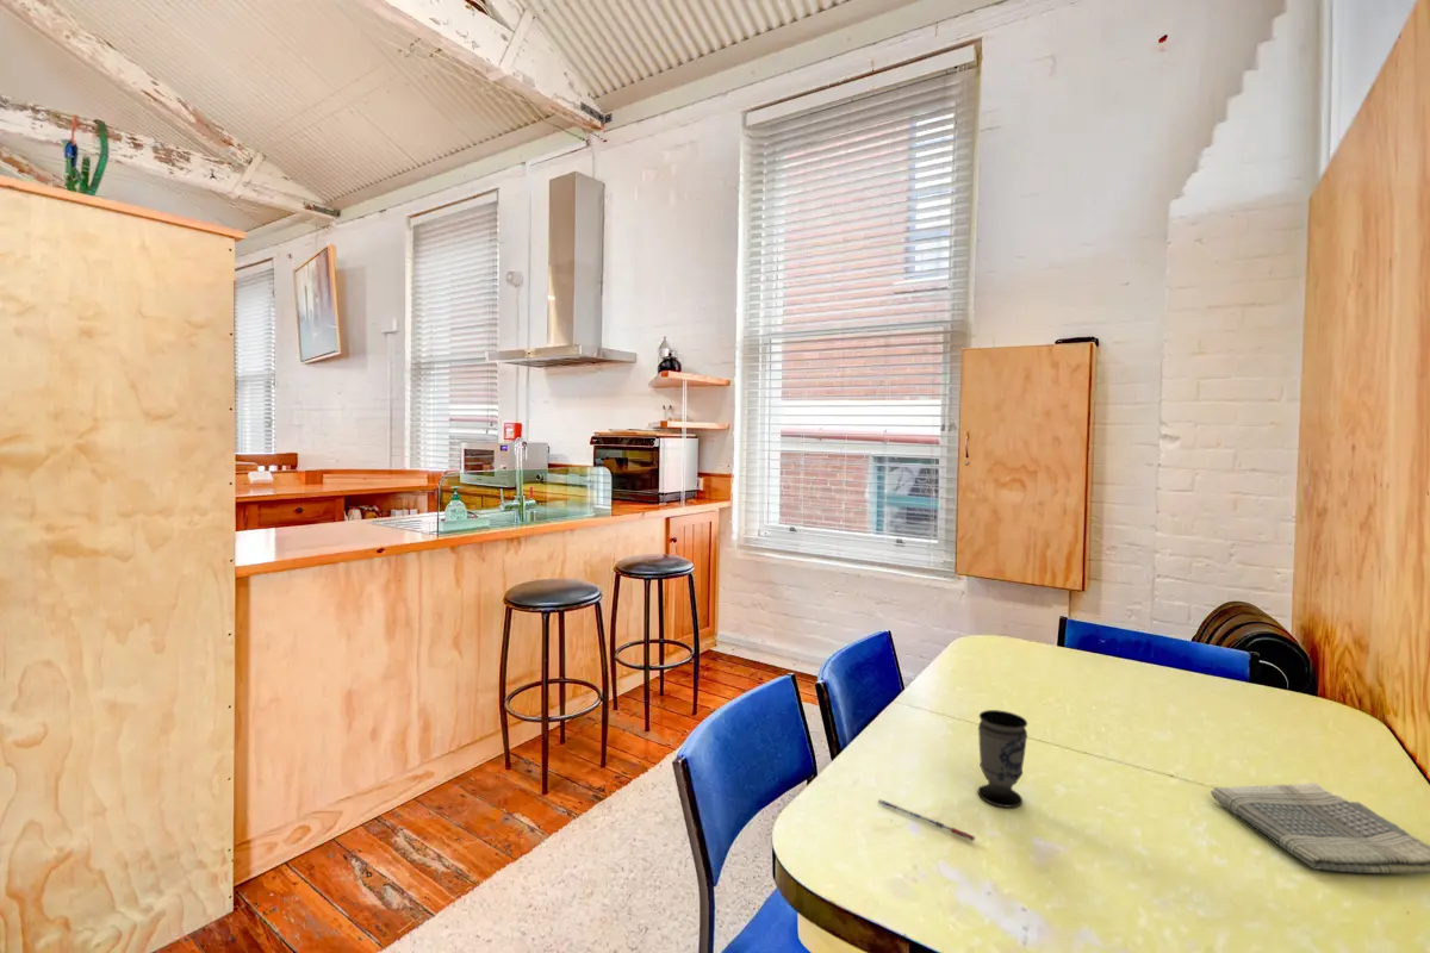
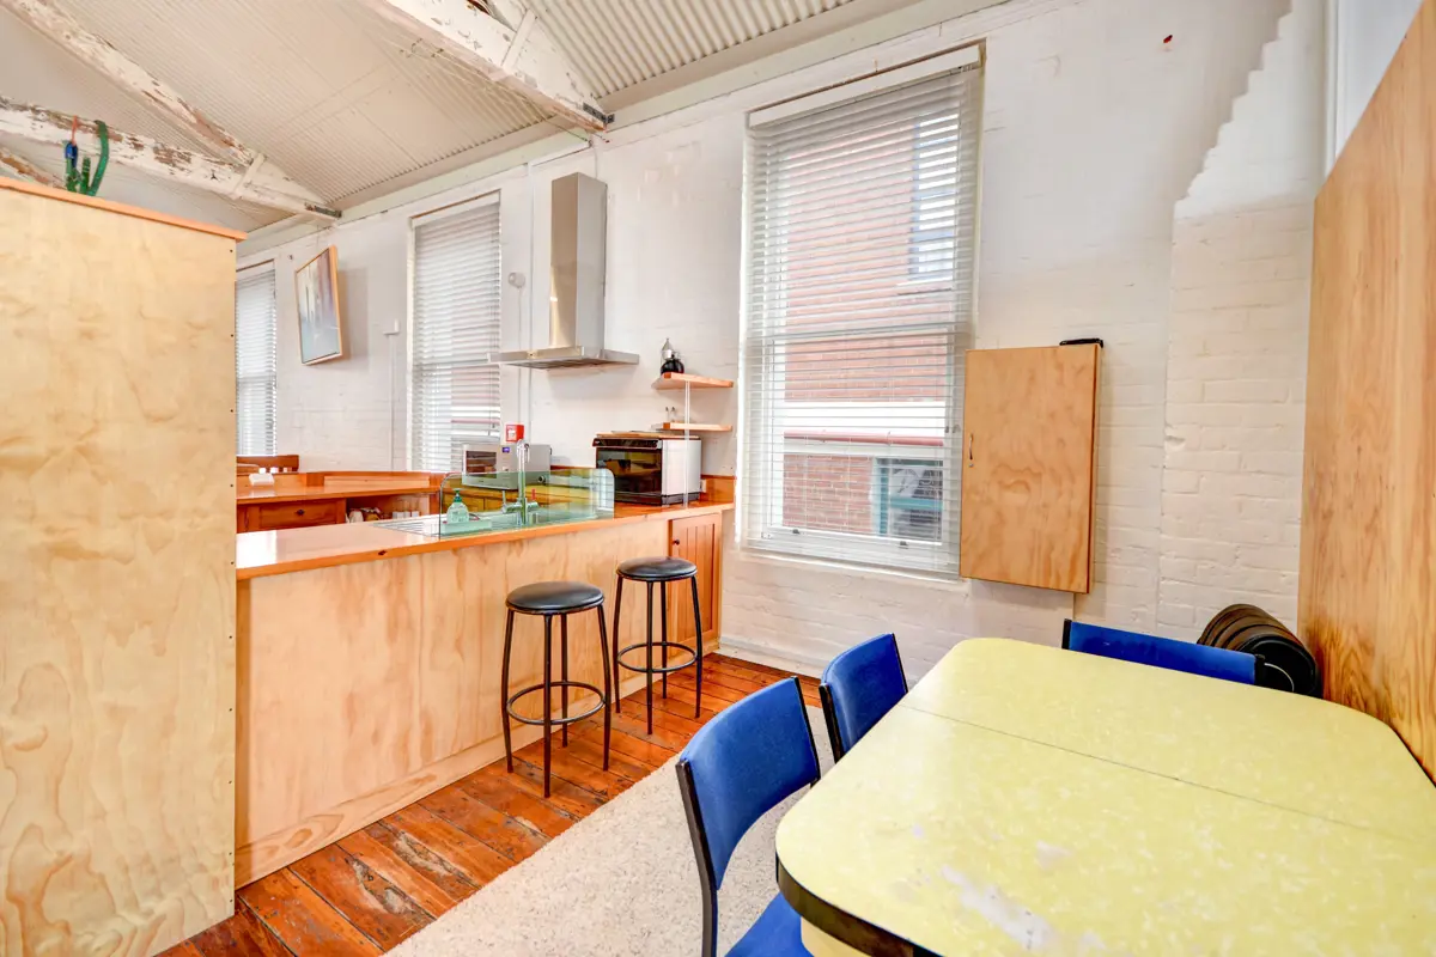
- cup [977,709,1028,809]
- dish towel [1210,781,1430,876]
- pen [877,799,976,841]
